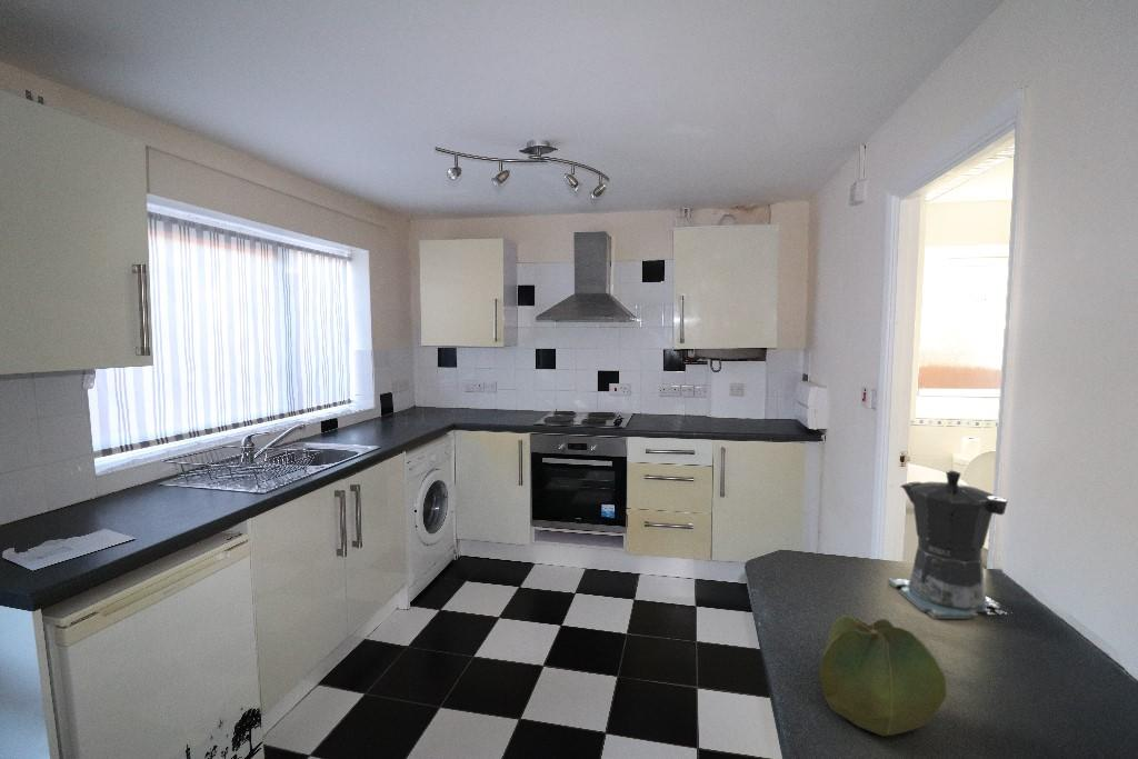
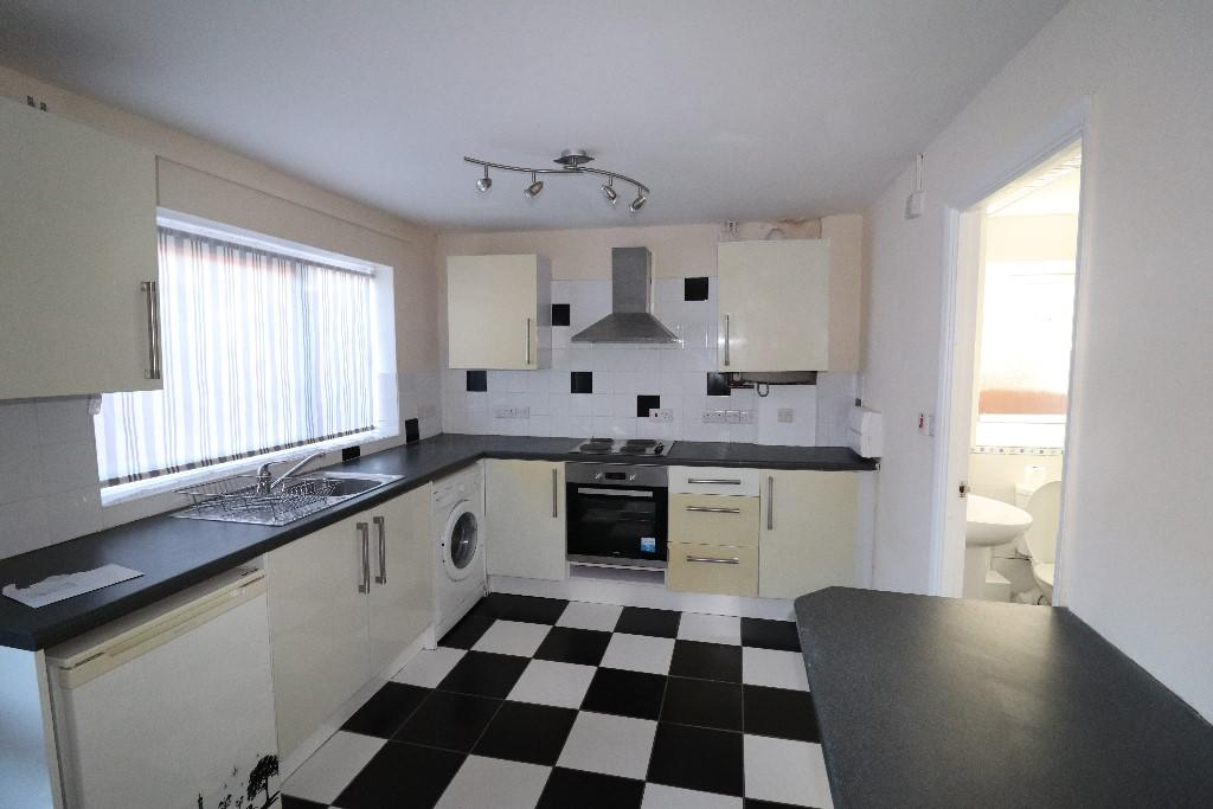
- cabbage [818,615,947,737]
- coffee maker [887,470,1014,620]
